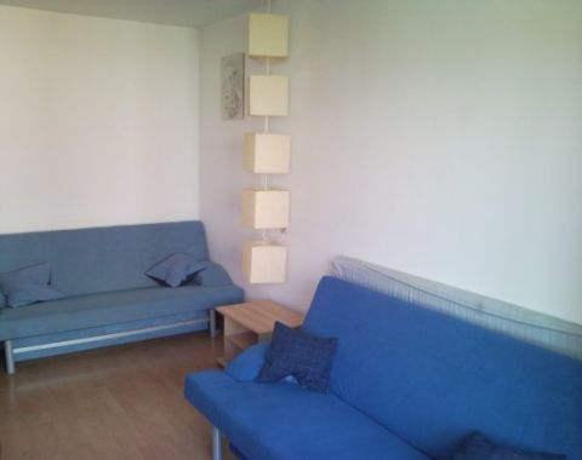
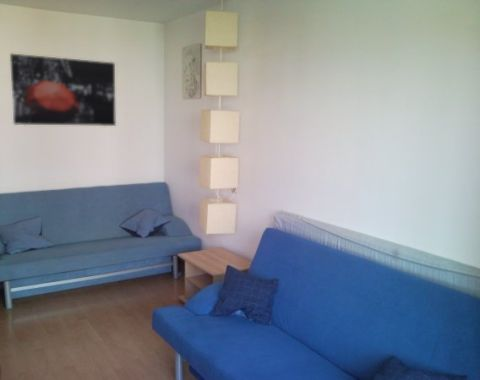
+ wall art [9,53,117,127]
